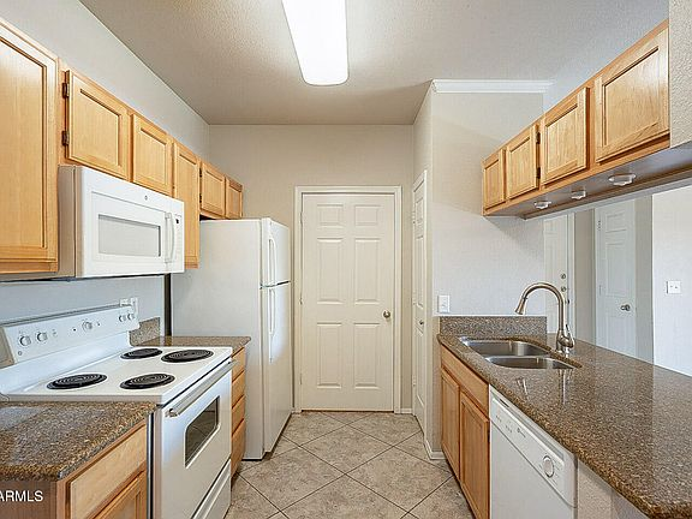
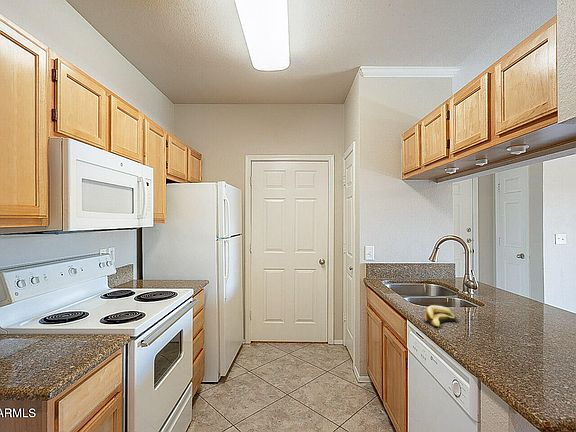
+ banana [423,304,459,328]
